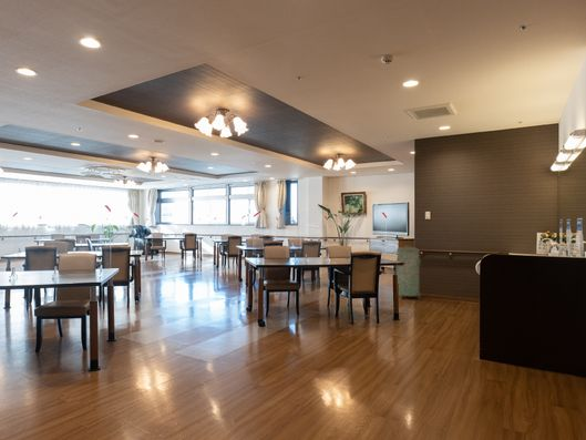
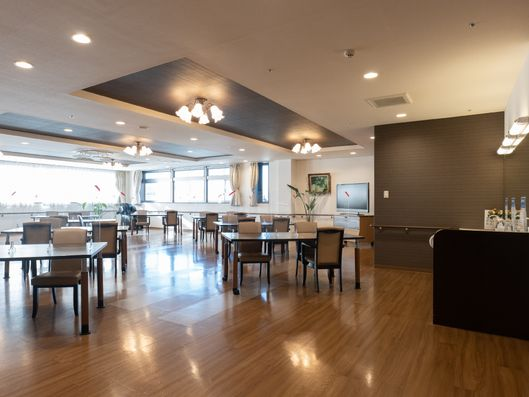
- trash can [395,244,422,300]
